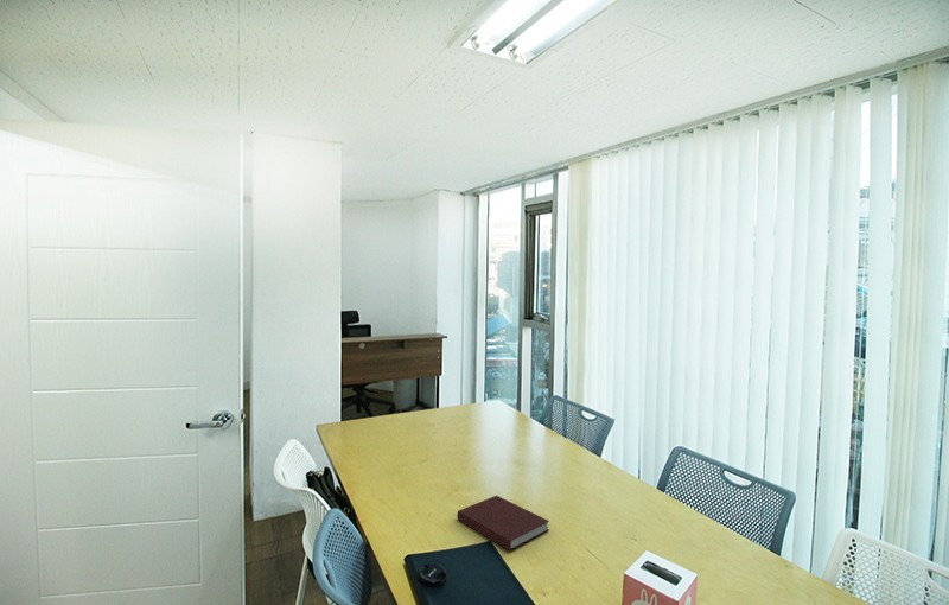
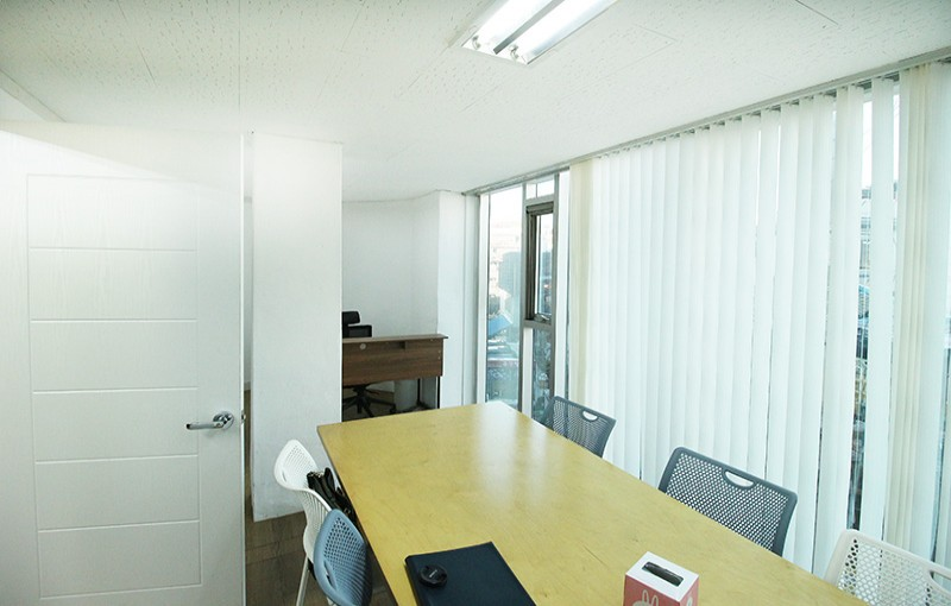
- notebook [456,495,550,552]
